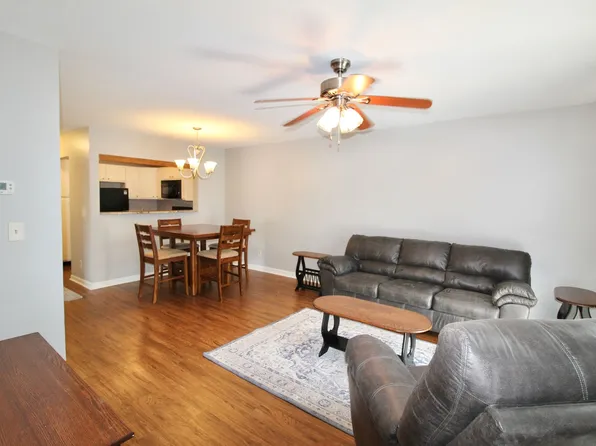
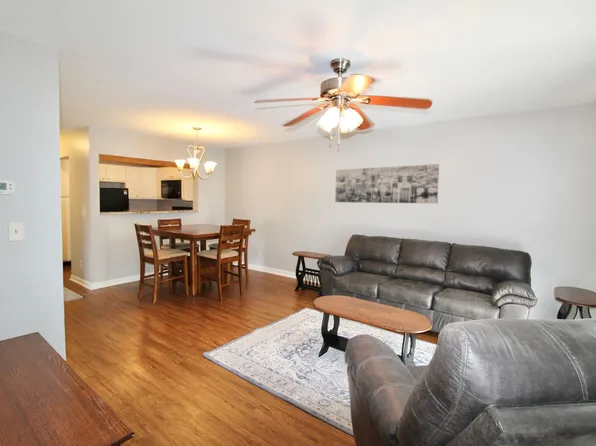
+ wall art [334,163,440,204]
